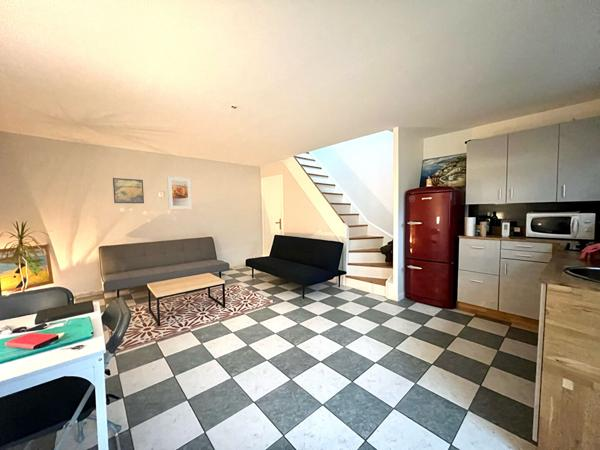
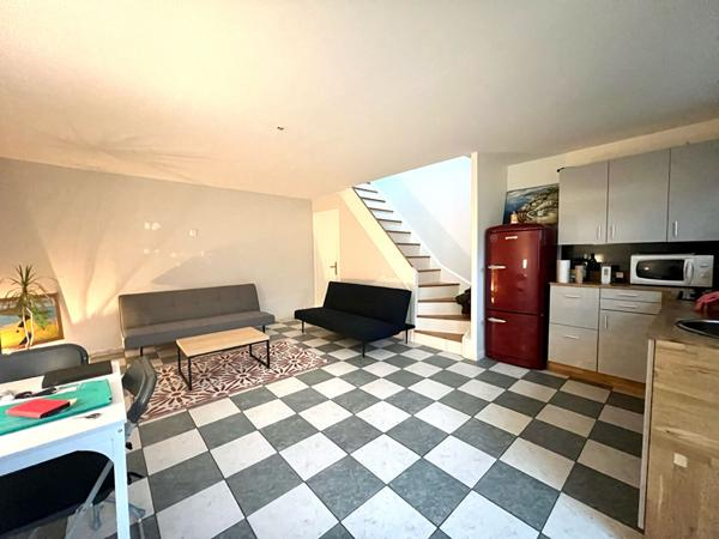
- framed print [112,177,145,204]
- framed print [166,175,193,210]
